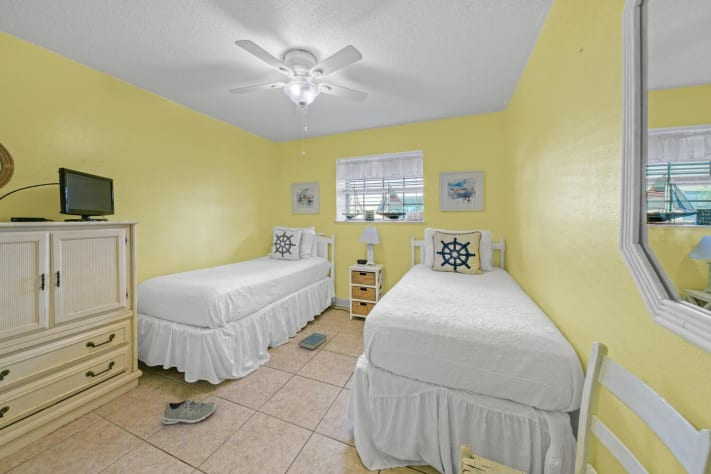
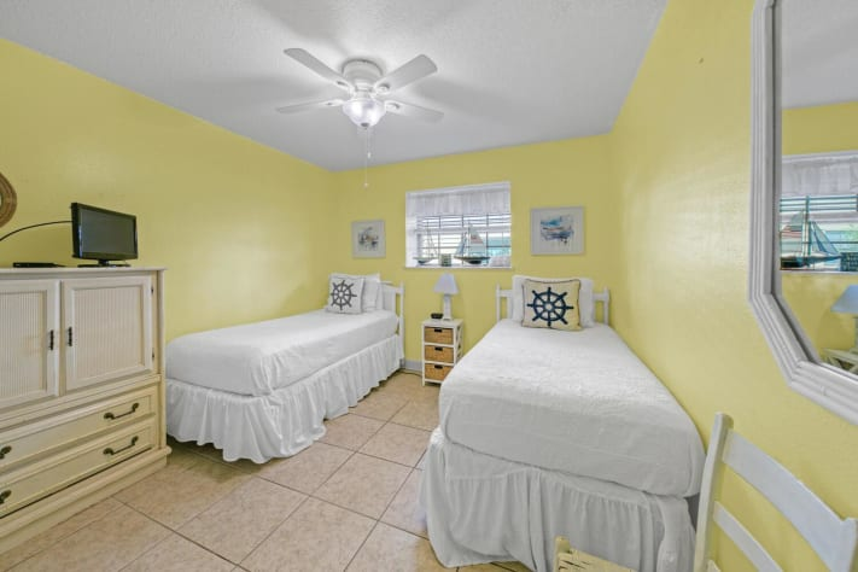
- book [298,332,328,351]
- sneaker [162,398,217,425]
